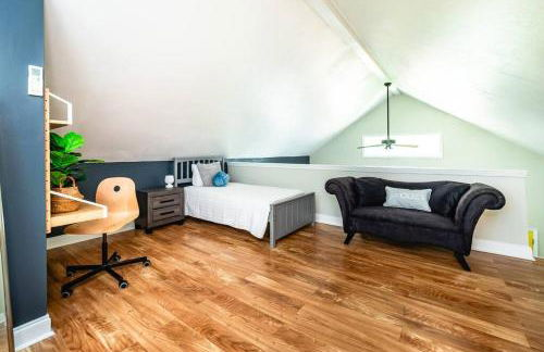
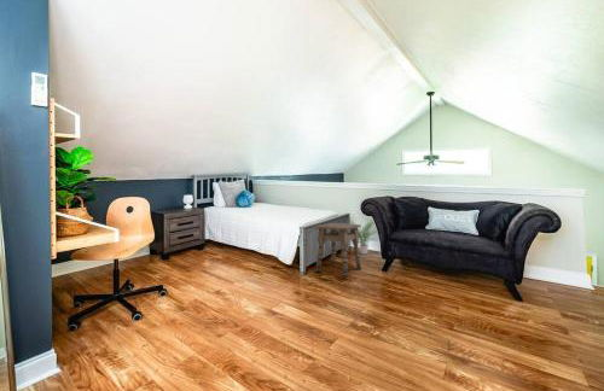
+ side table [314,222,362,278]
+ potted plant [349,220,378,256]
